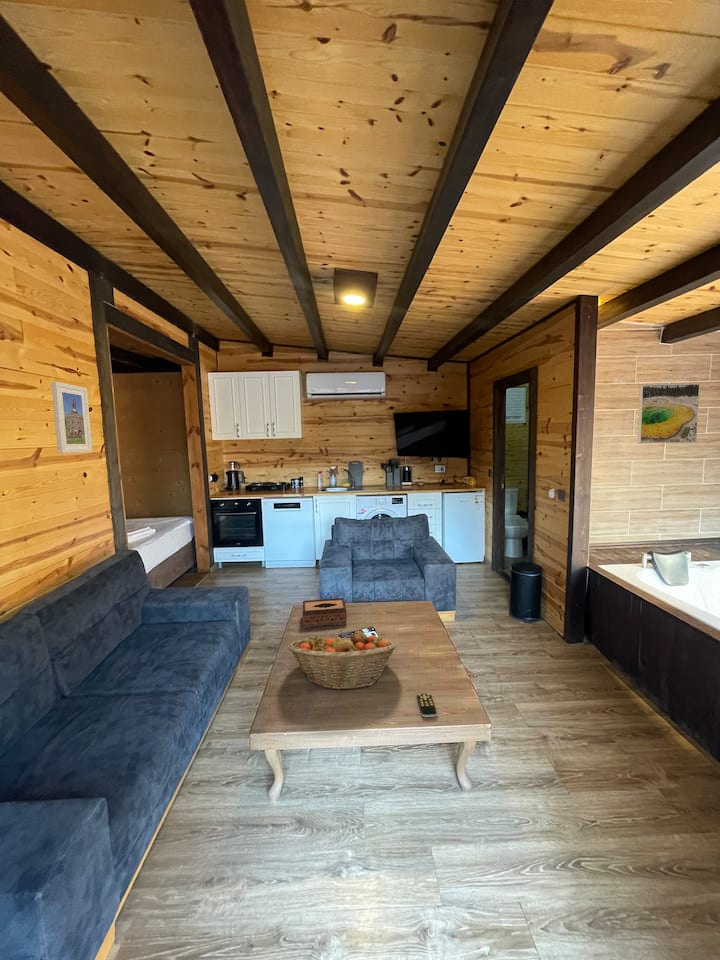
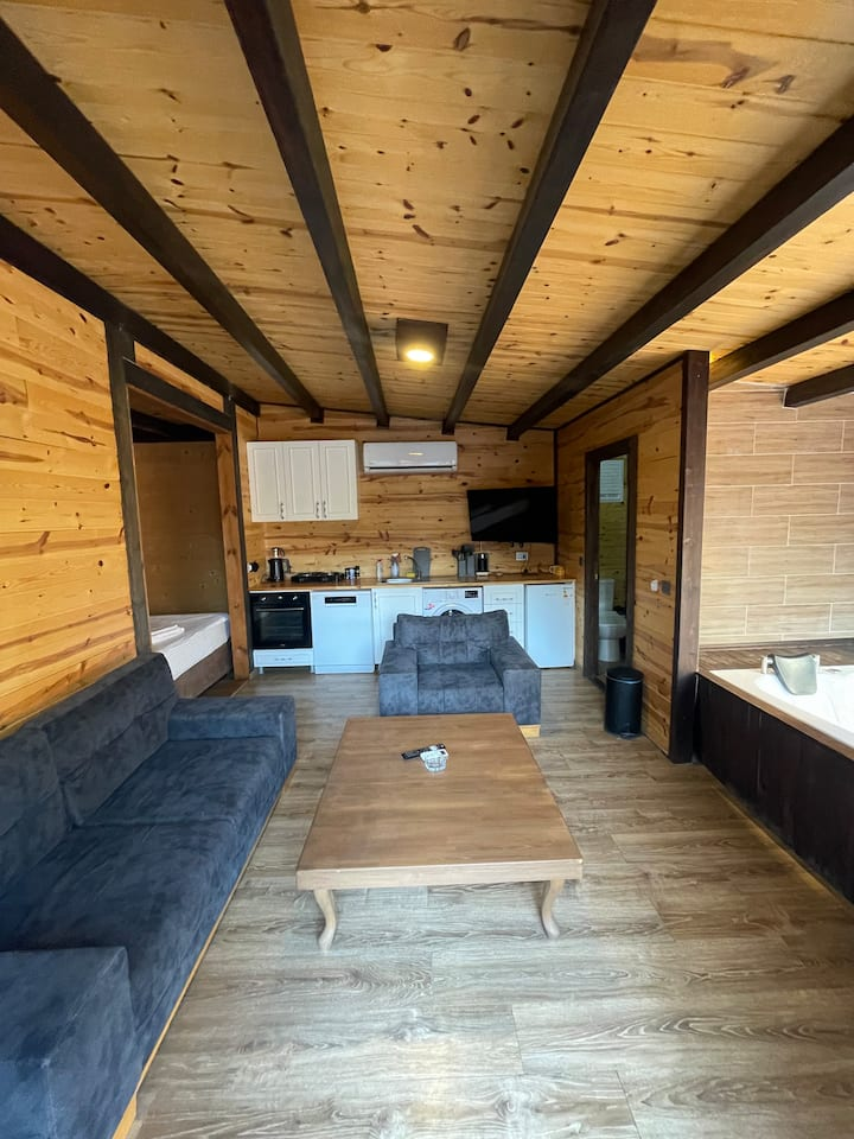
- fruit basket [286,630,397,691]
- tissue box [302,597,348,629]
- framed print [637,383,701,444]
- remote control [416,692,438,718]
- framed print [50,380,93,454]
